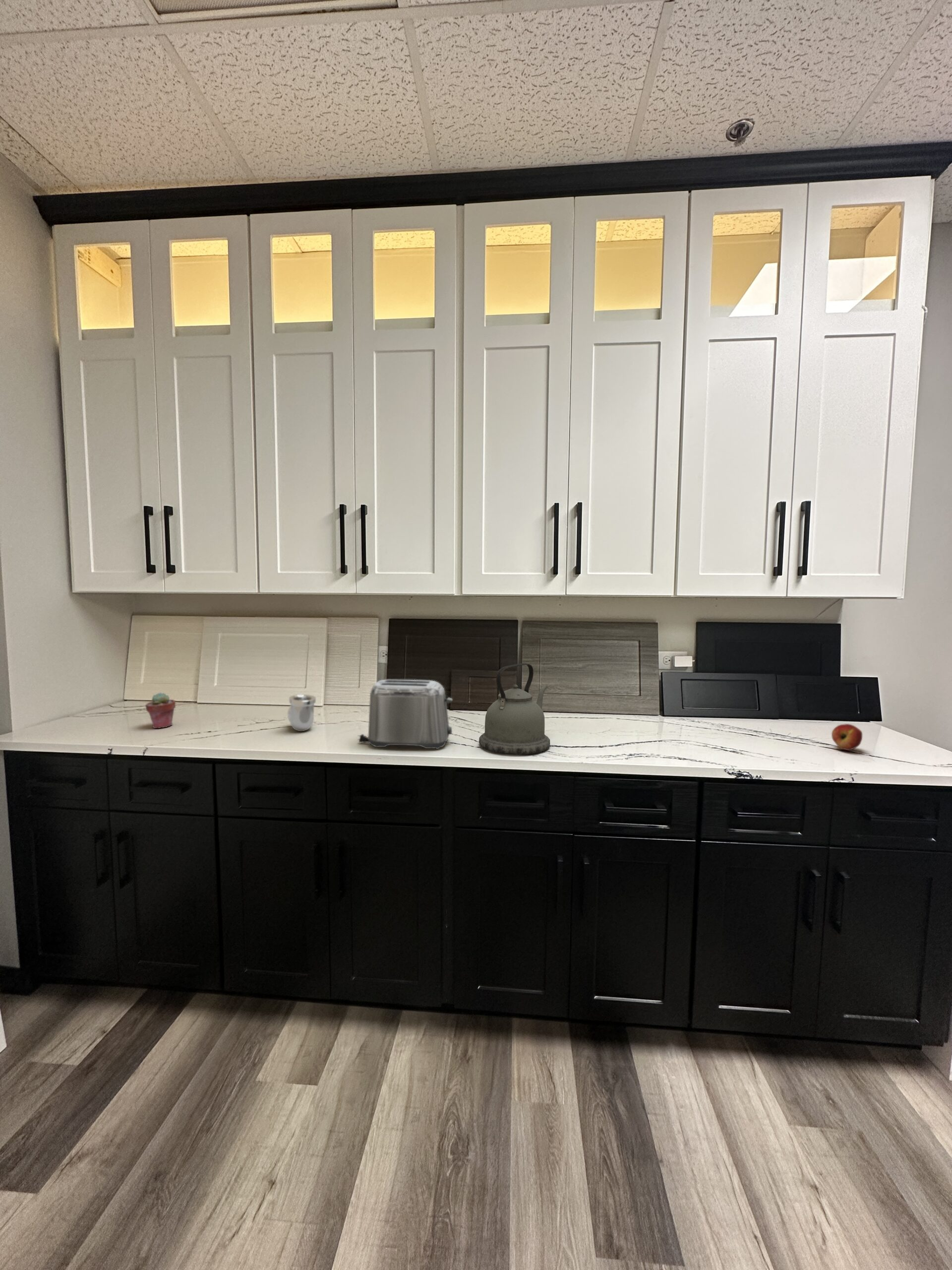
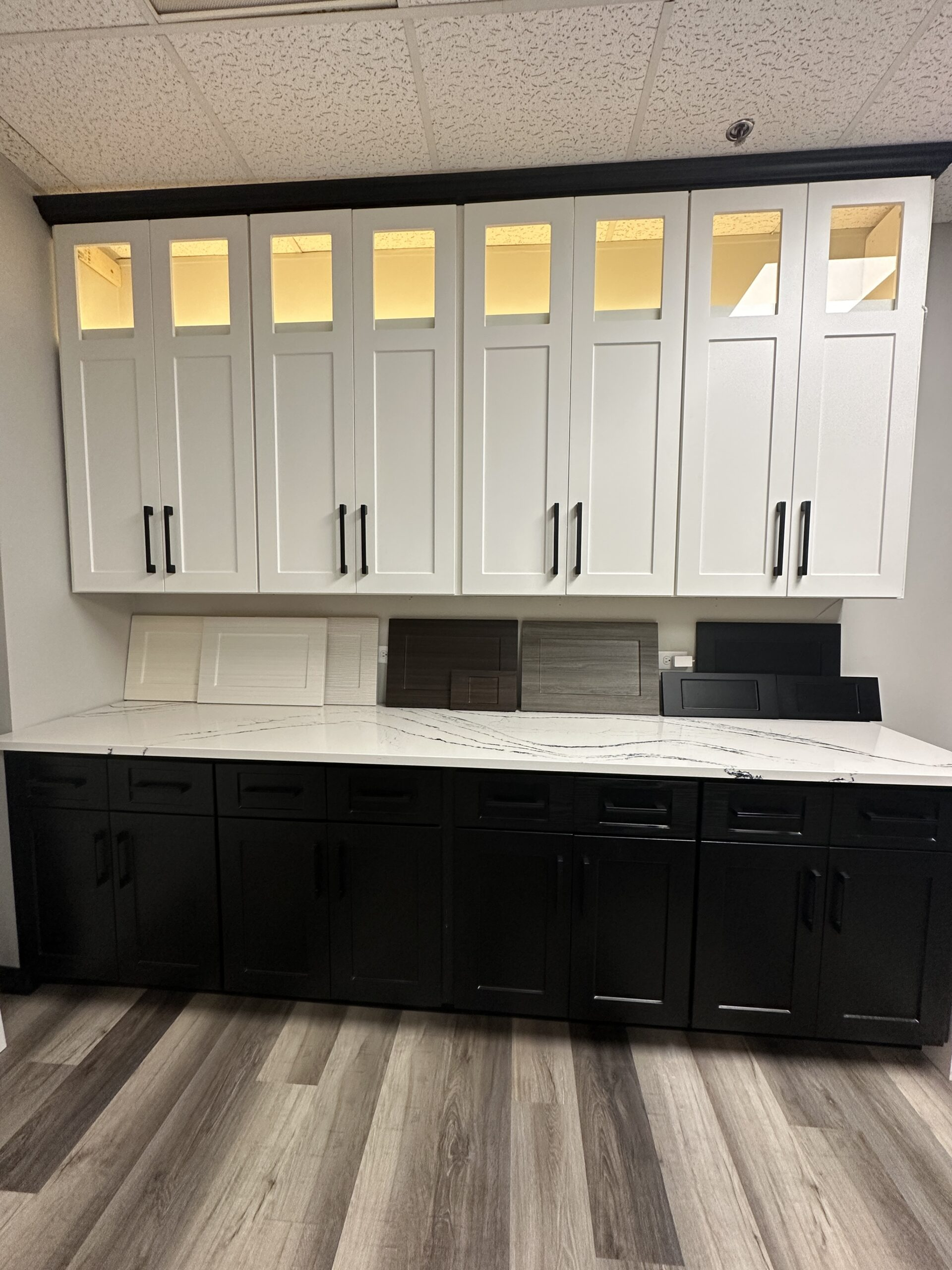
- potted succulent [145,692,176,729]
- kettle [478,663,550,756]
- pipe fitting [287,694,316,732]
- apple [831,723,863,751]
- toaster [357,679,453,750]
